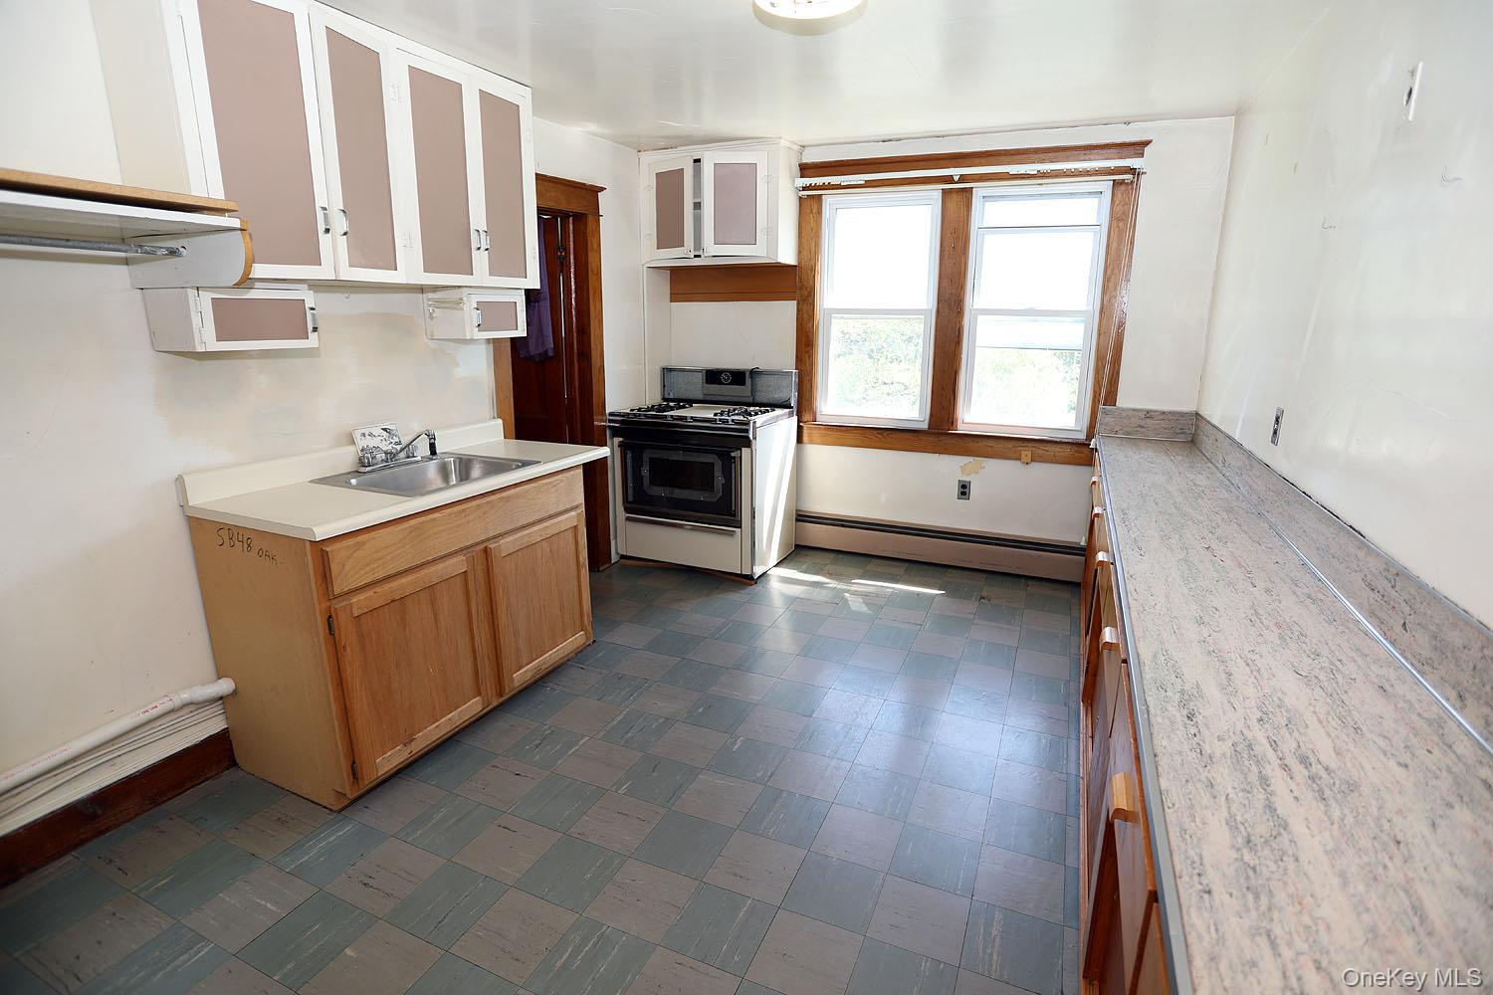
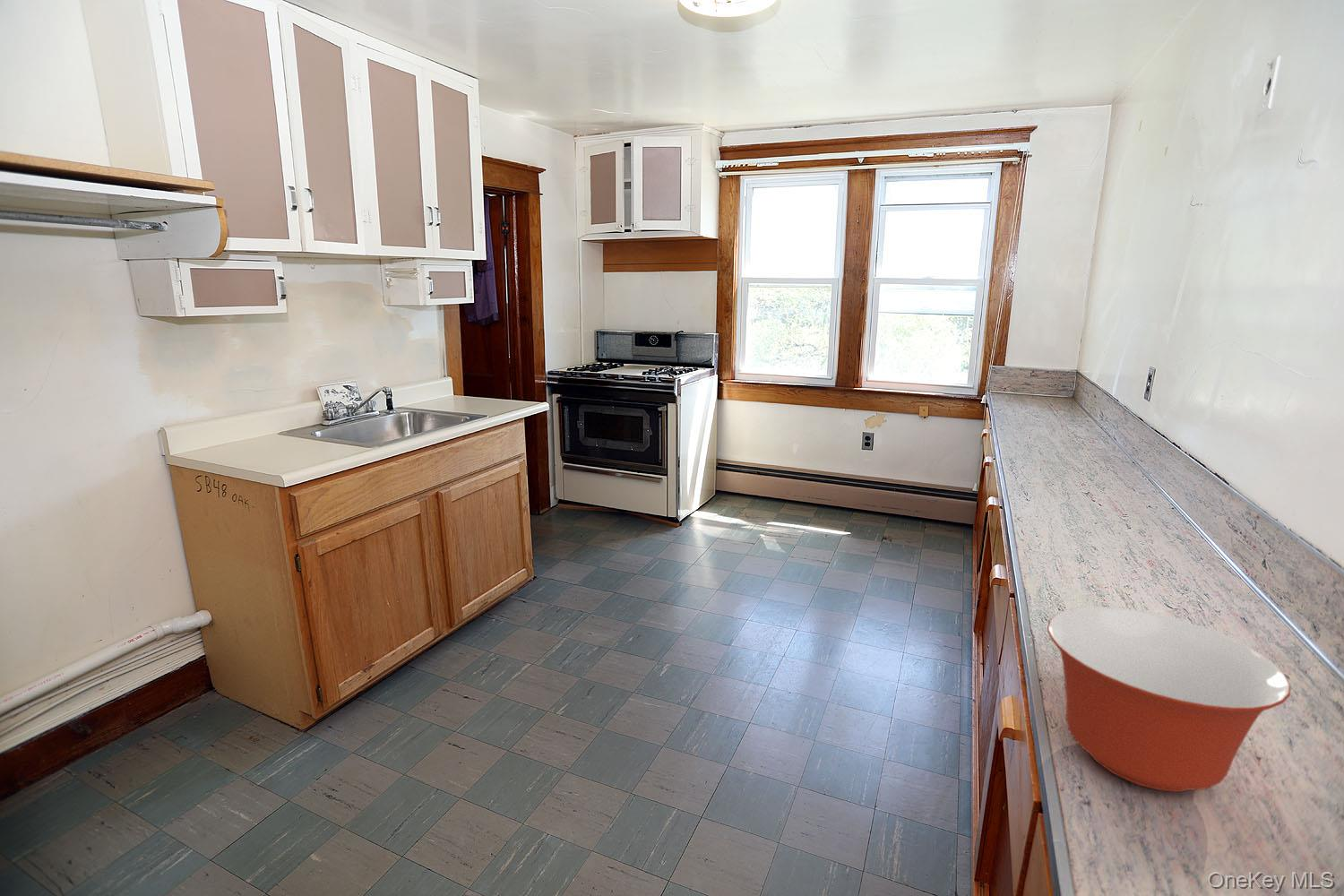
+ mixing bowl [1047,606,1292,793]
